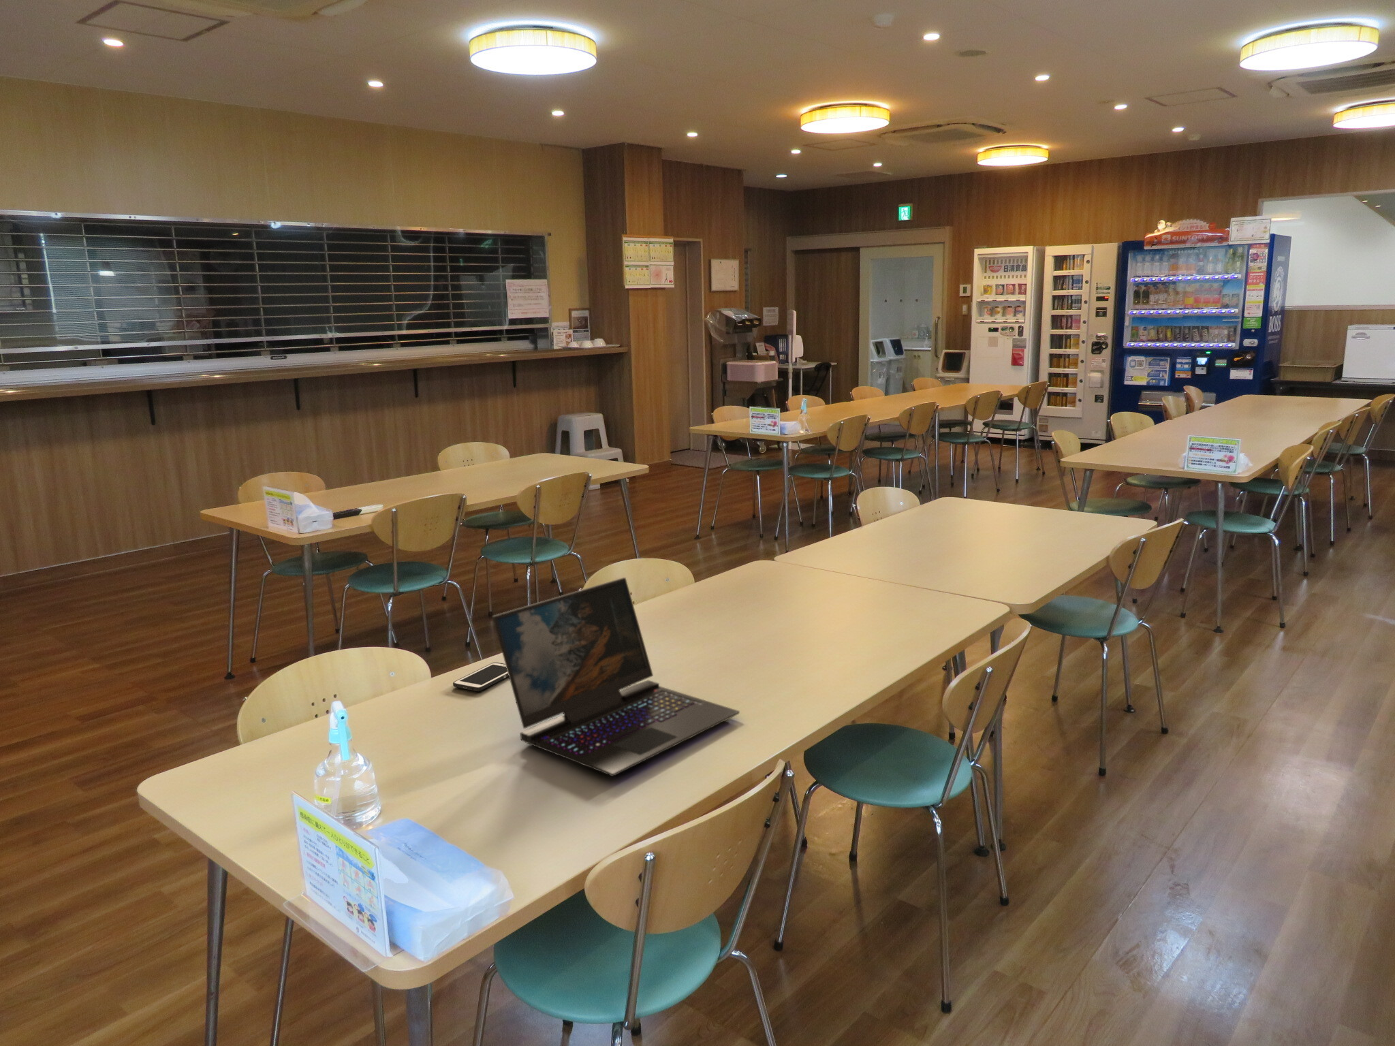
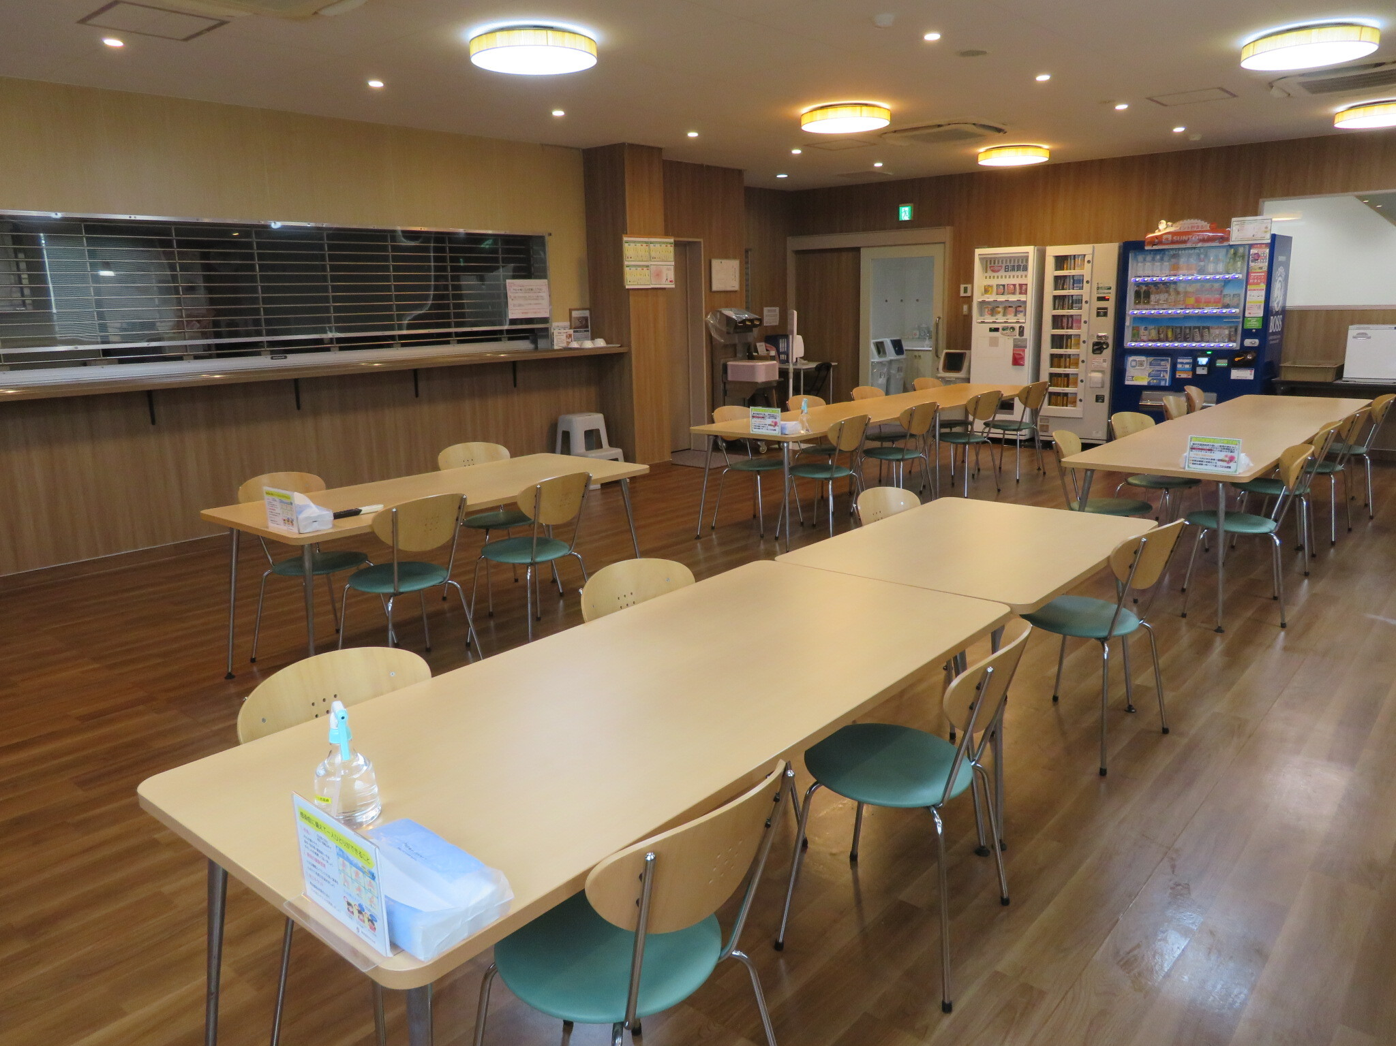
- laptop [492,577,740,777]
- cell phone [453,661,509,692]
